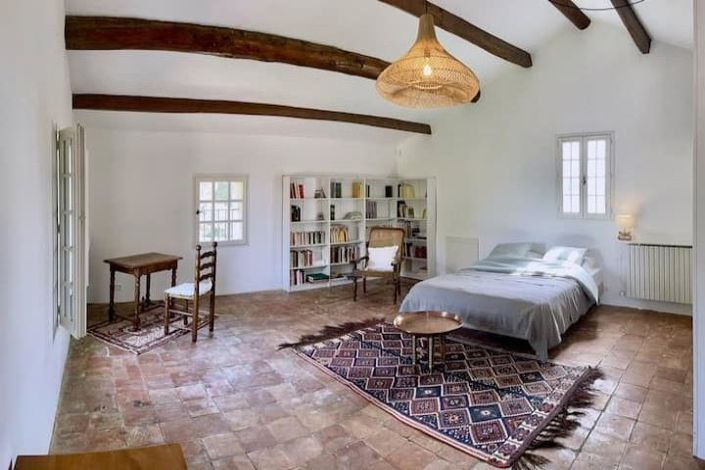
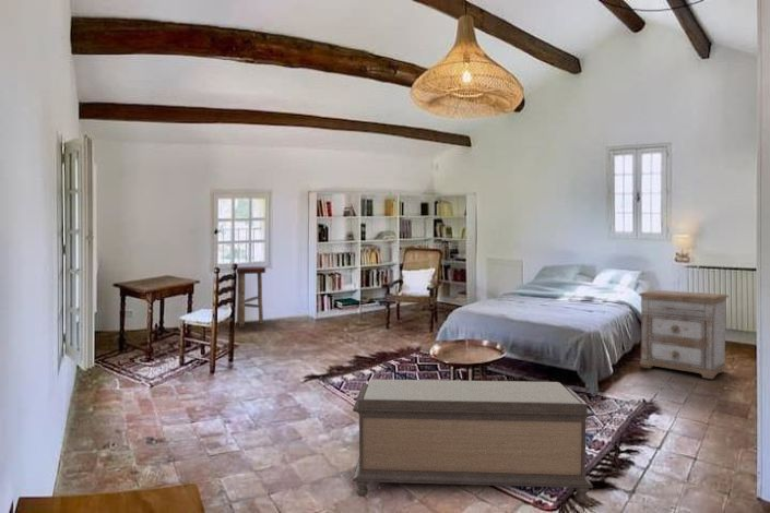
+ bench [352,379,594,504]
+ stool [229,266,266,329]
+ nightstand [638,289,730,380]
